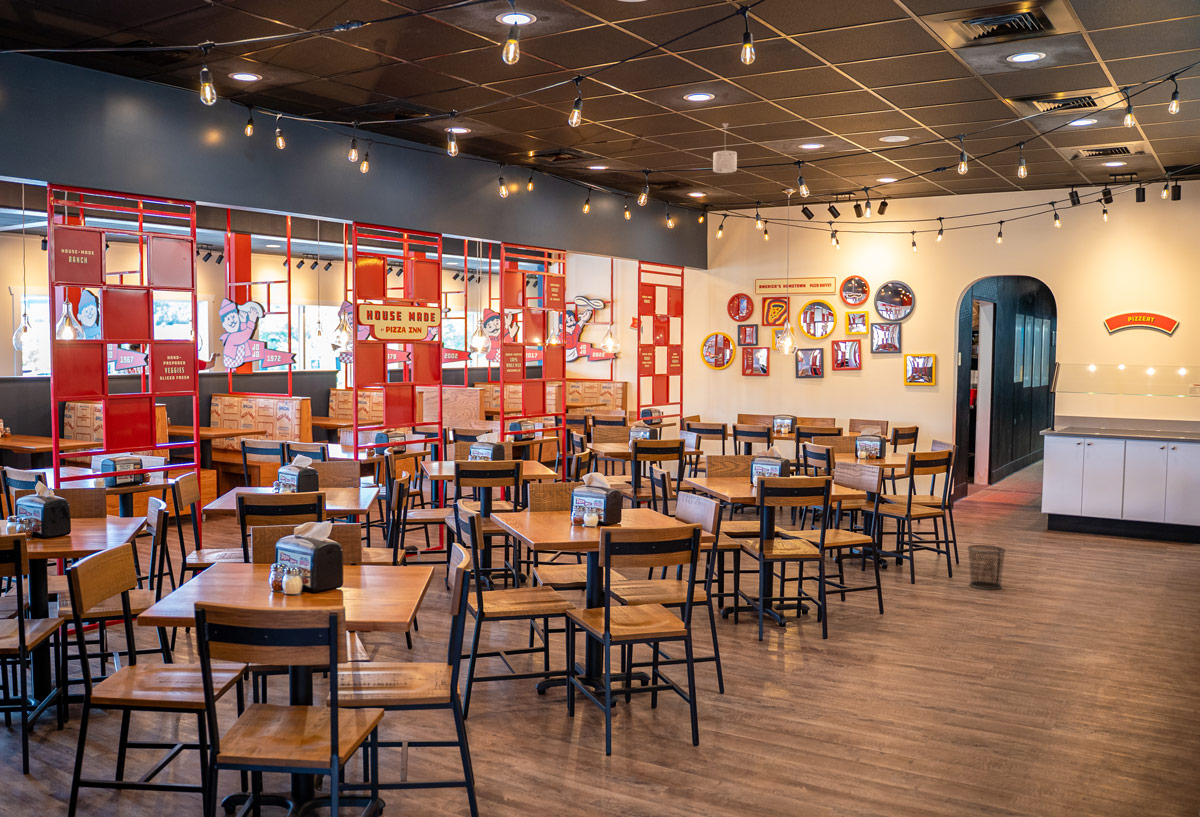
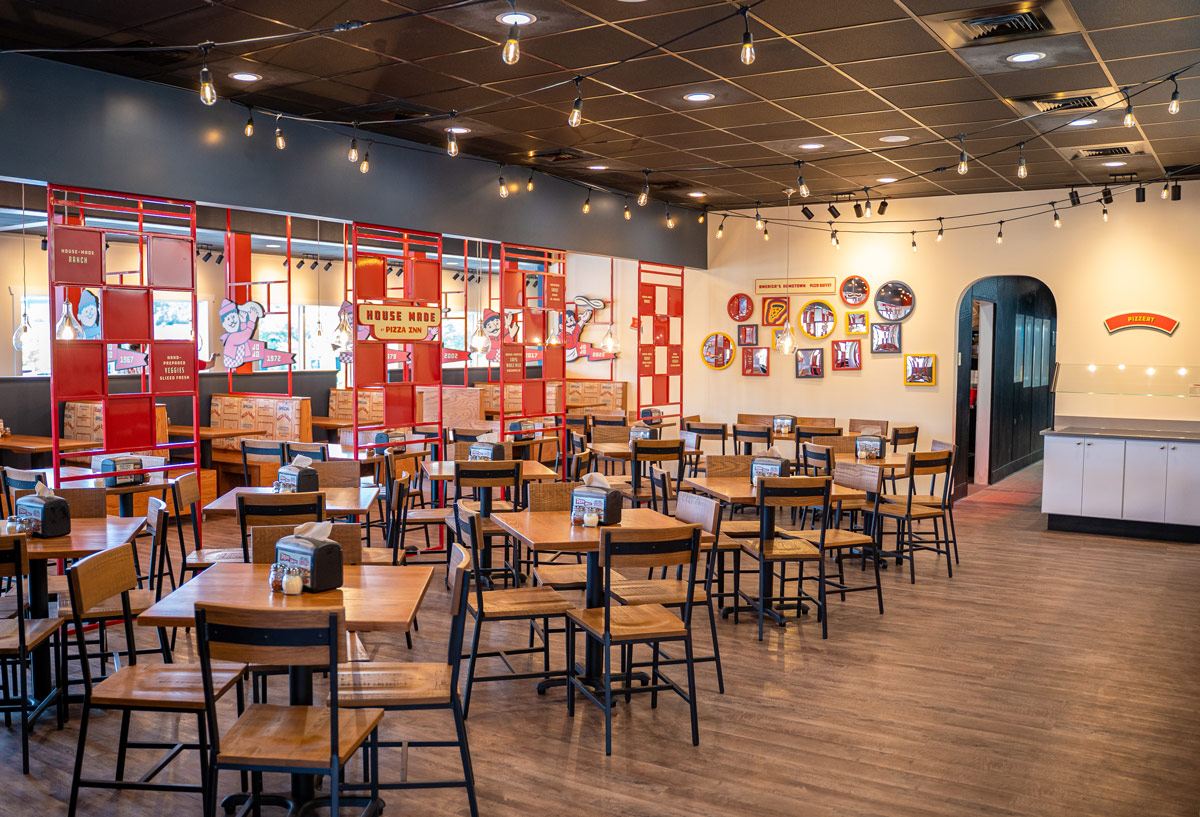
- pendant lamp [712,122,738,174]
- waste bin [966,544,1007,591]
